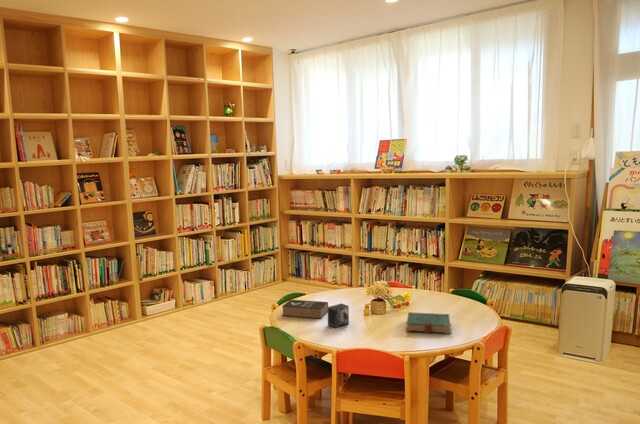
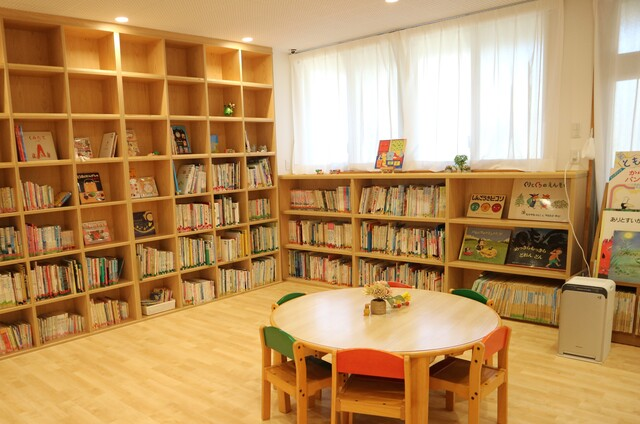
- book [404,311,452,335]
- book [281,299,329,320]
- small box [327,302,350,329]
